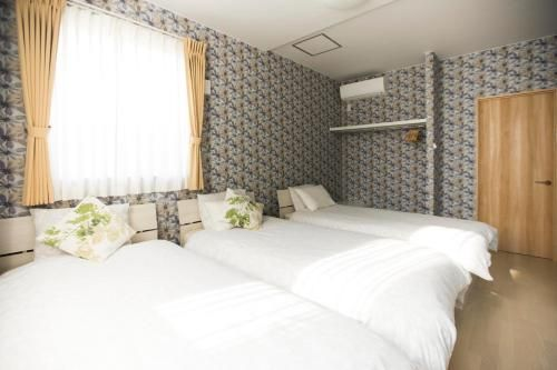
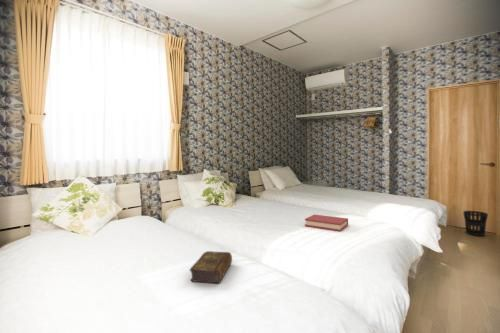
+ wastebasket [462,210,489,237]
+ book [189,250,233,284]
+ hardback book [304,214,349,232]
